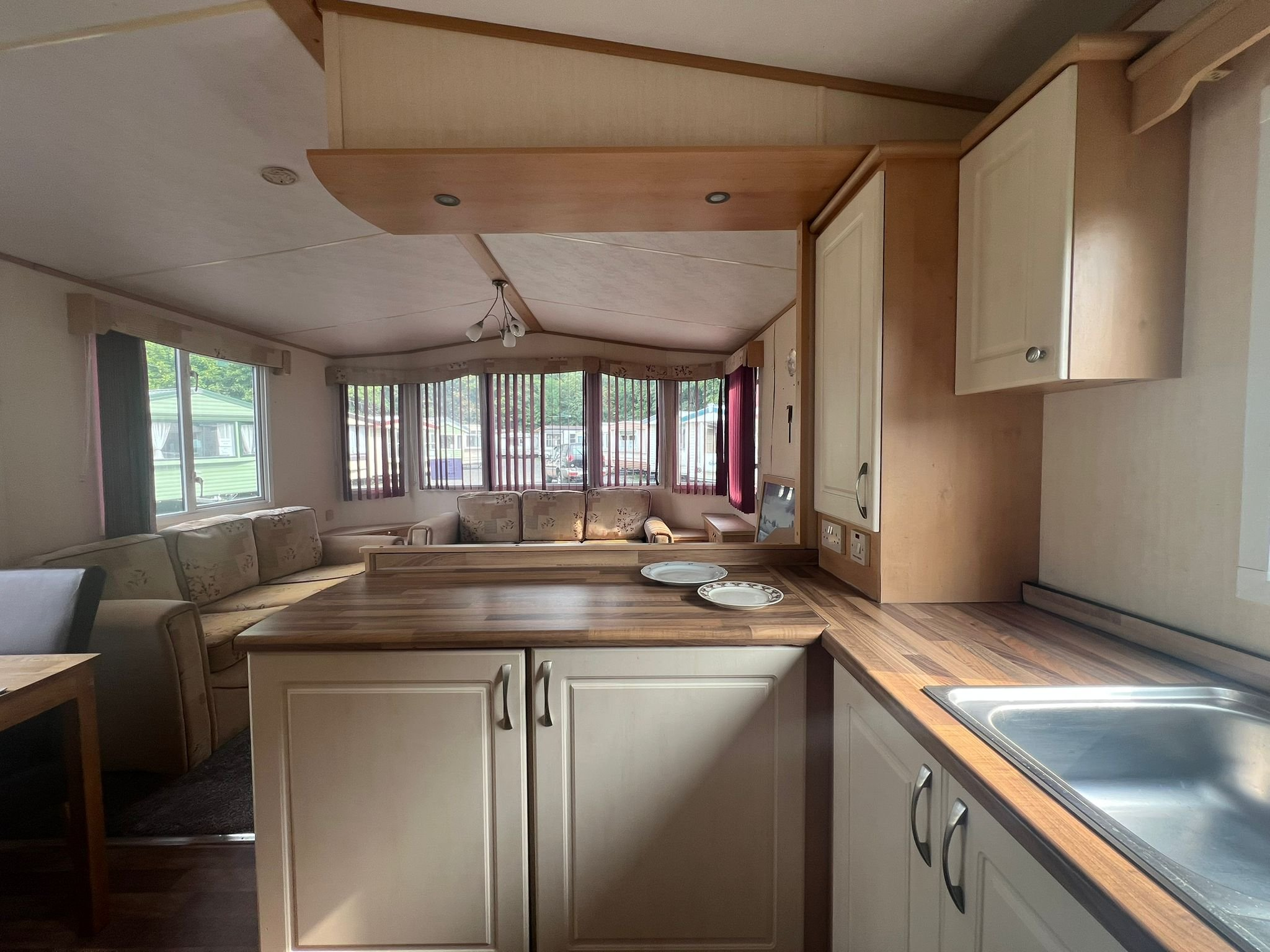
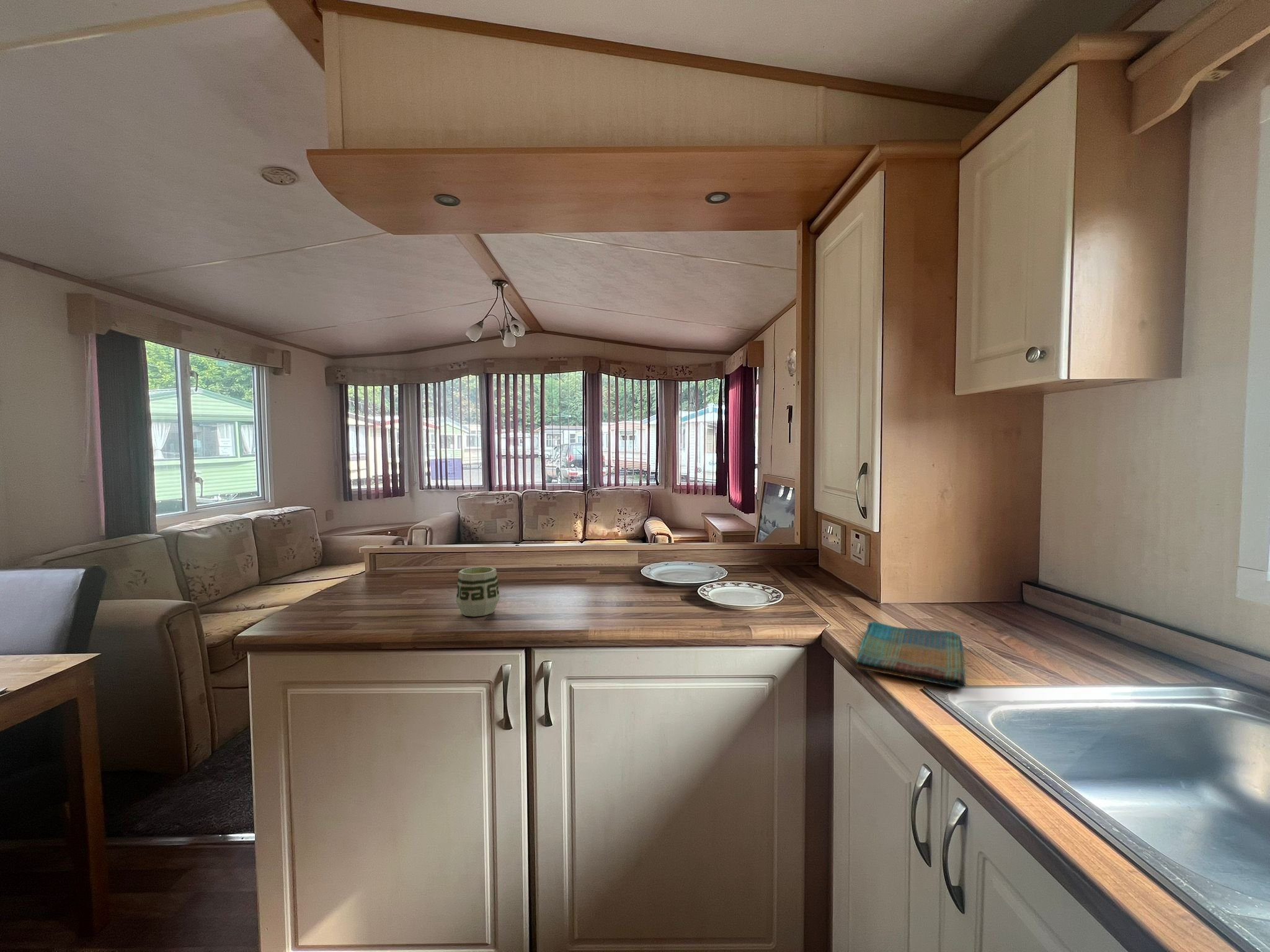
+ dish towel [856,620,966,689]
+ cup [456,566,500,617]
